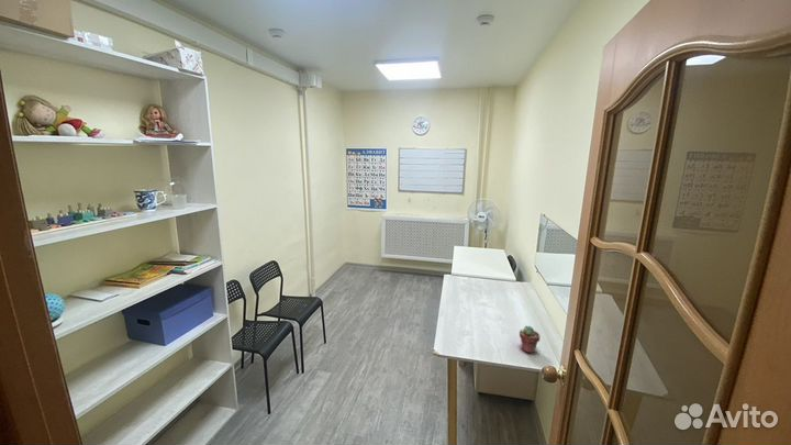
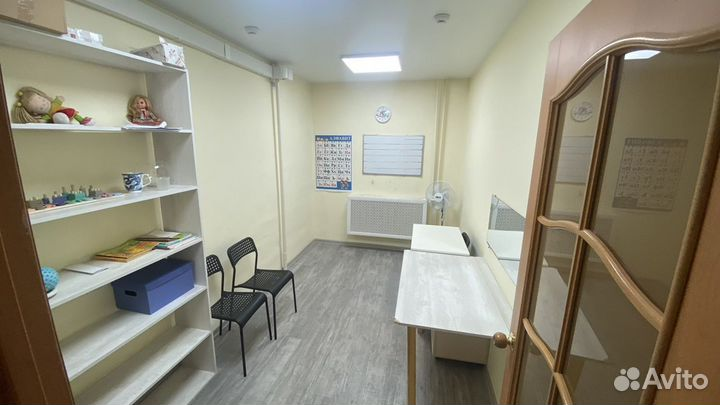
- potted succulent [519,324,541,355]
